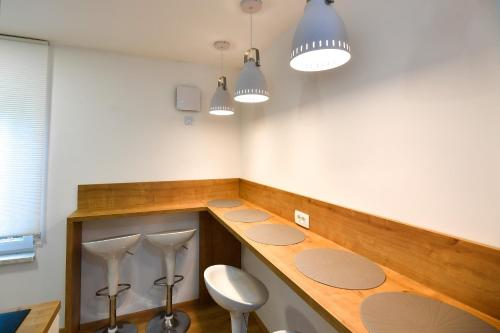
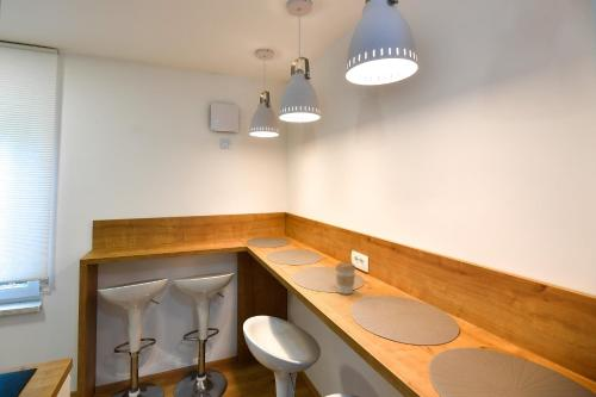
+ coffee cup [334,261,356,296]
